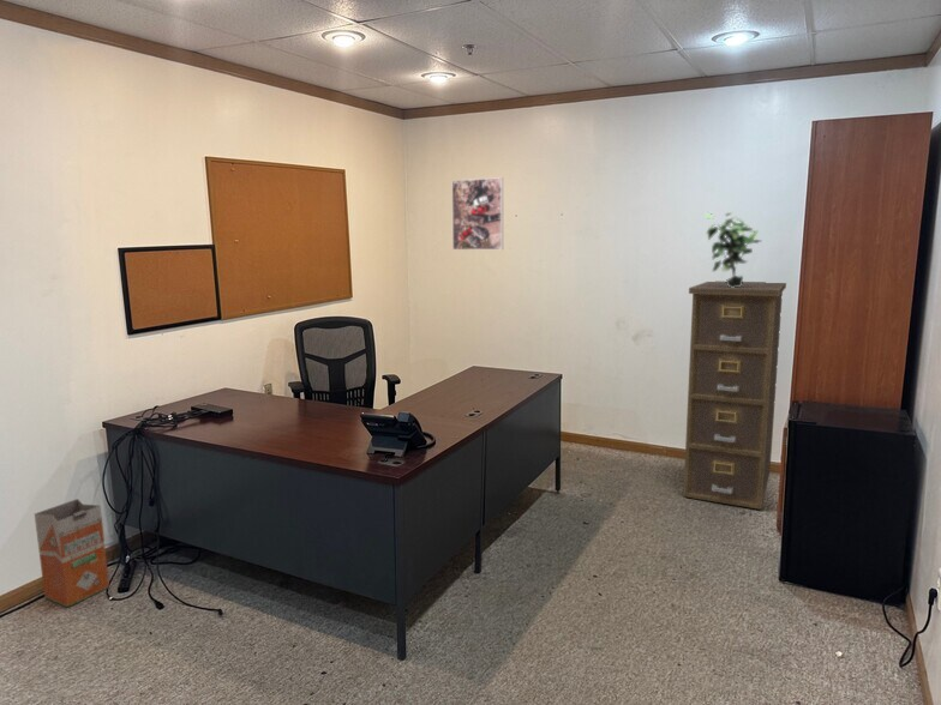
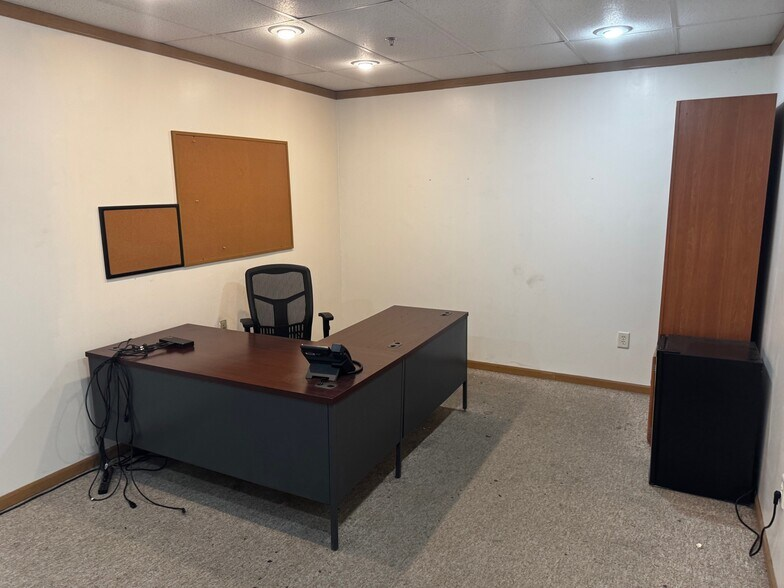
- potted plant [703,211,762,288]
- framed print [451,176,504,251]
- waste bin [34,498,110,609]
- filing cabinet [682,281,787,511]
